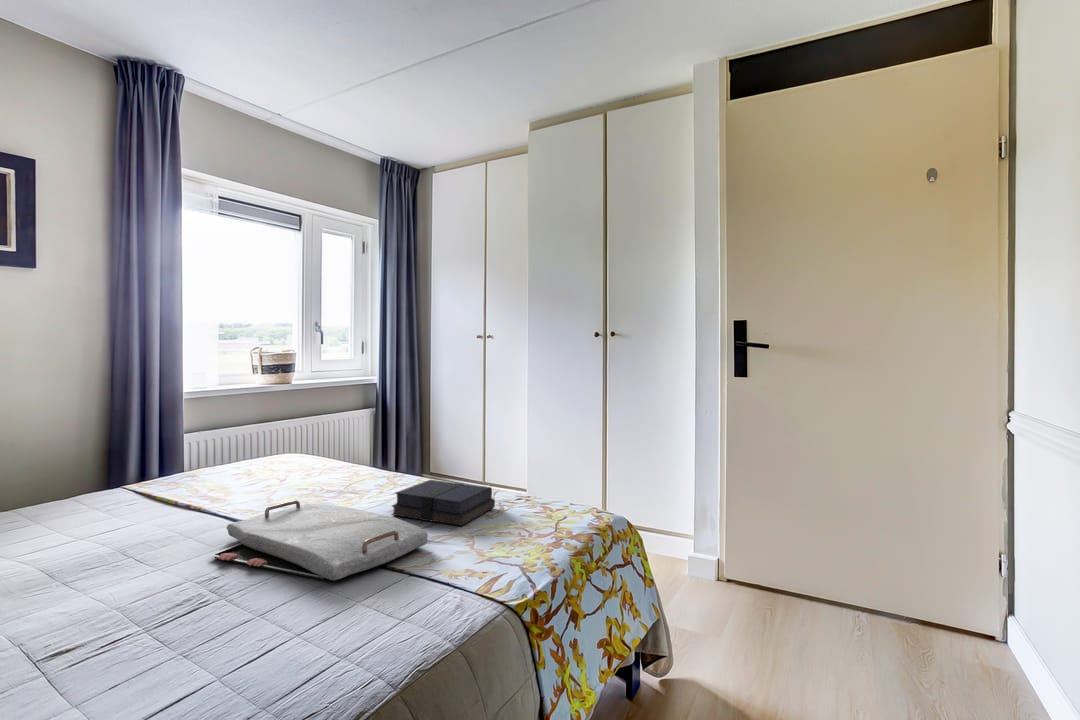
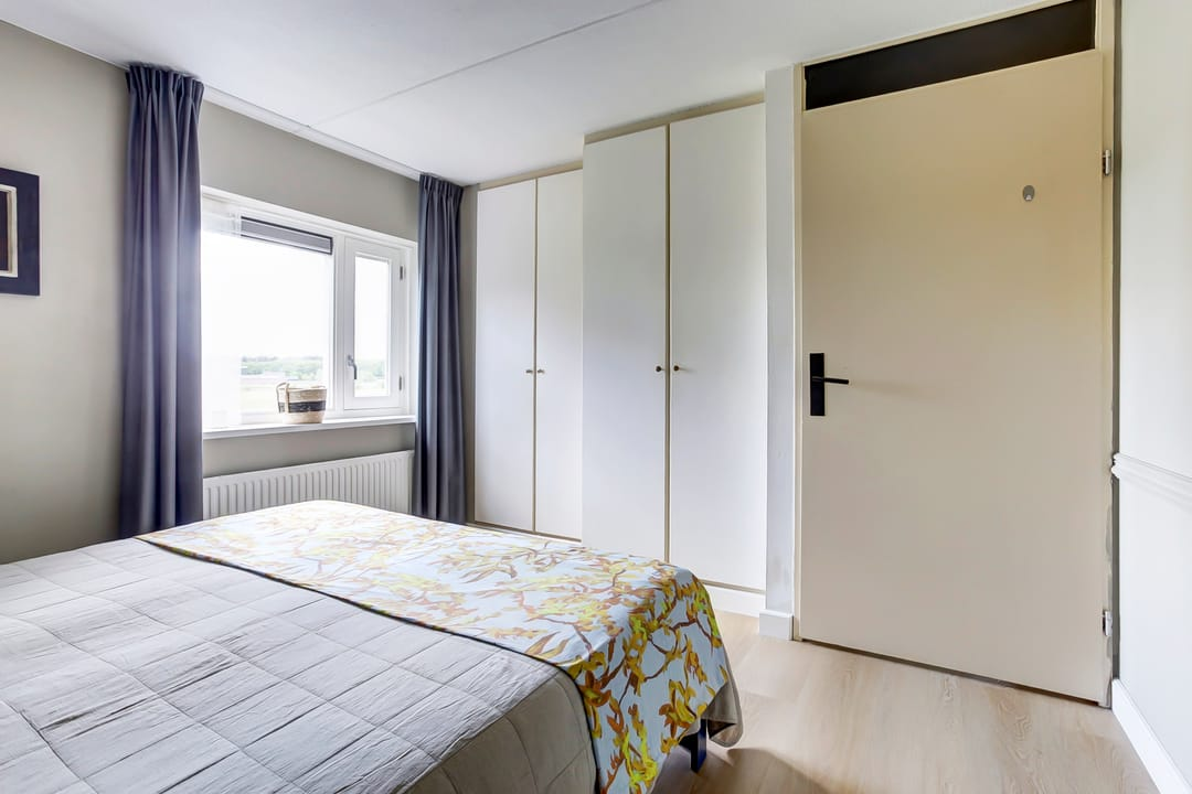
- serving tray [209,499,429,582]
- book [390,479,496,527]
